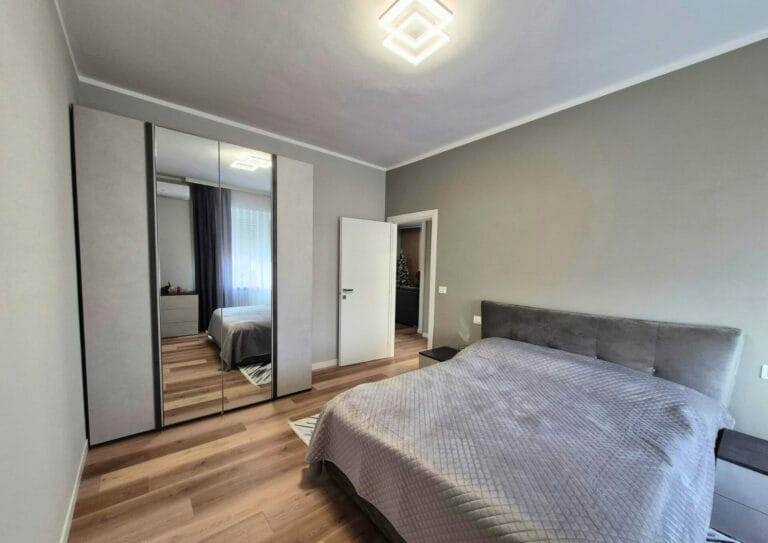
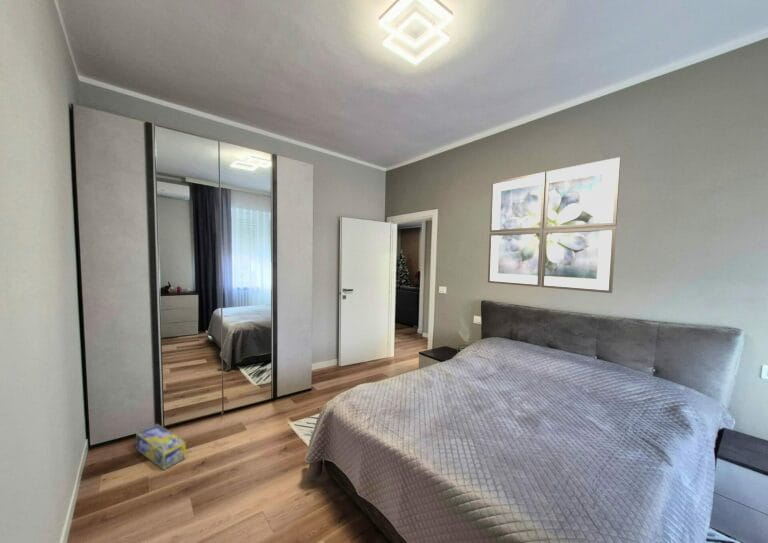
+ wall art [487,156,622,294]
+ box [135,423,187,471]
